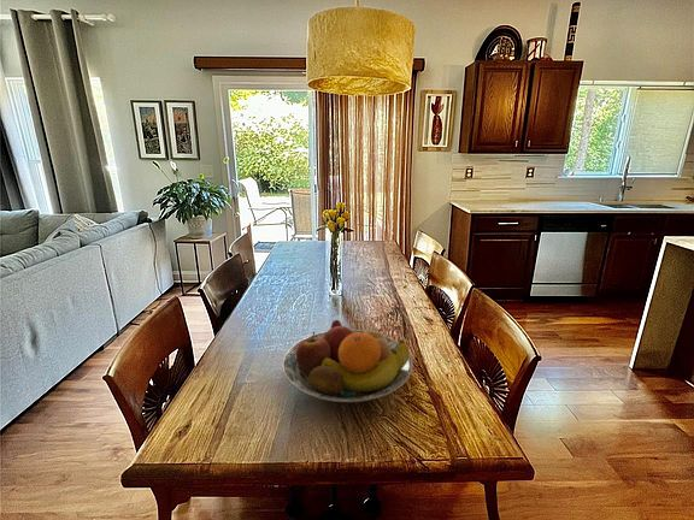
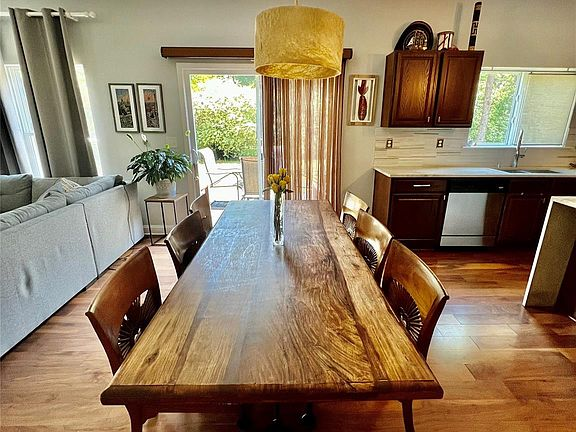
- fruit bowl [282,319,413,403]
